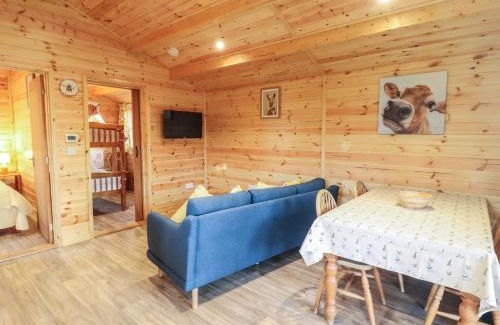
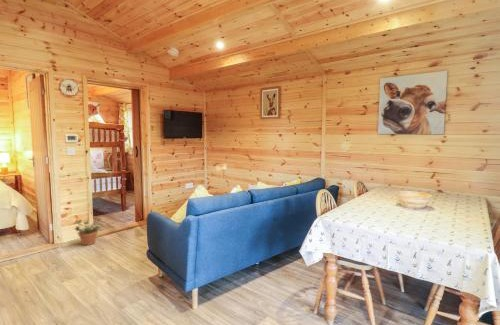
+ potted plant [73,218,104,246]
